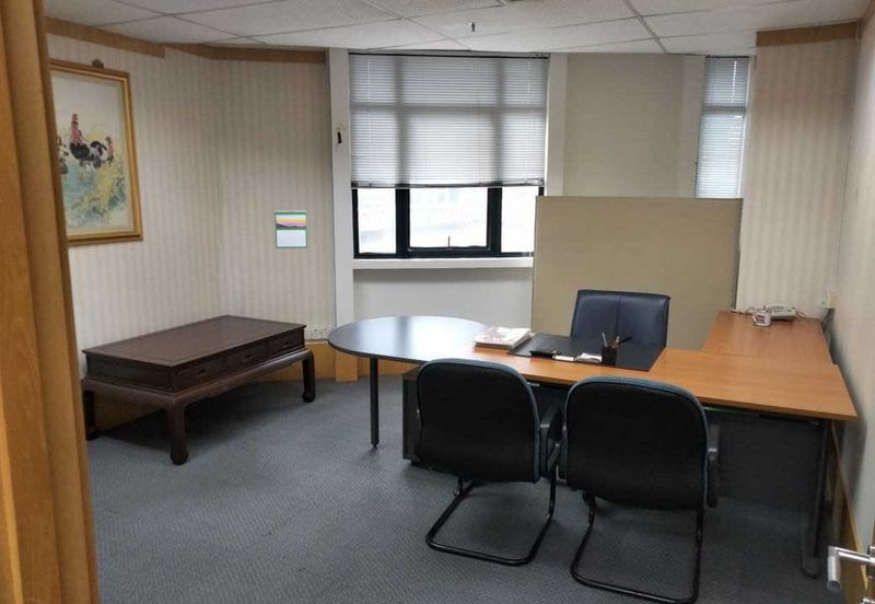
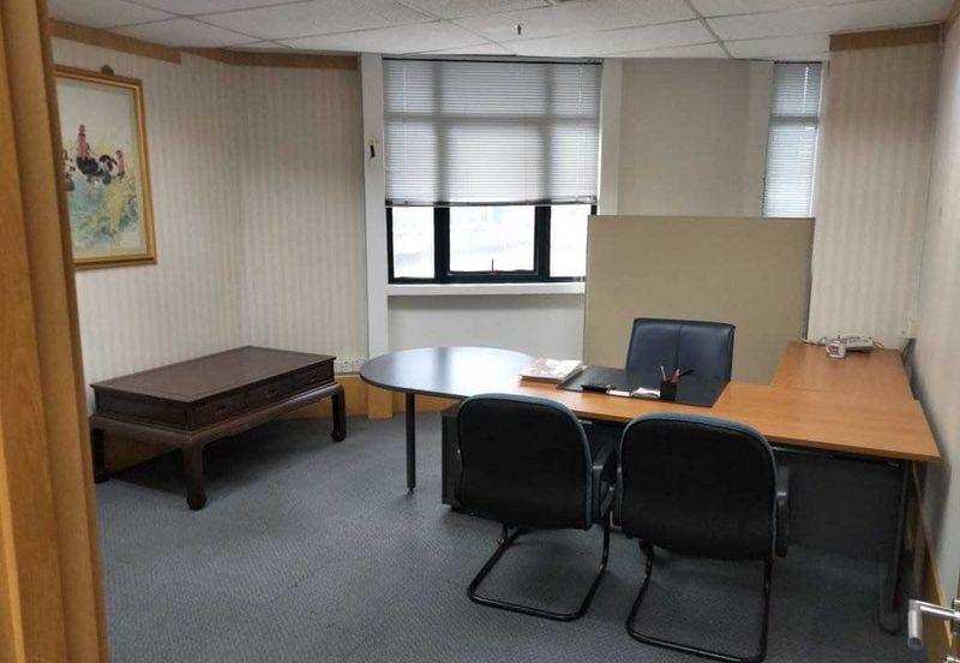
- calendar [273,209,308,249]
